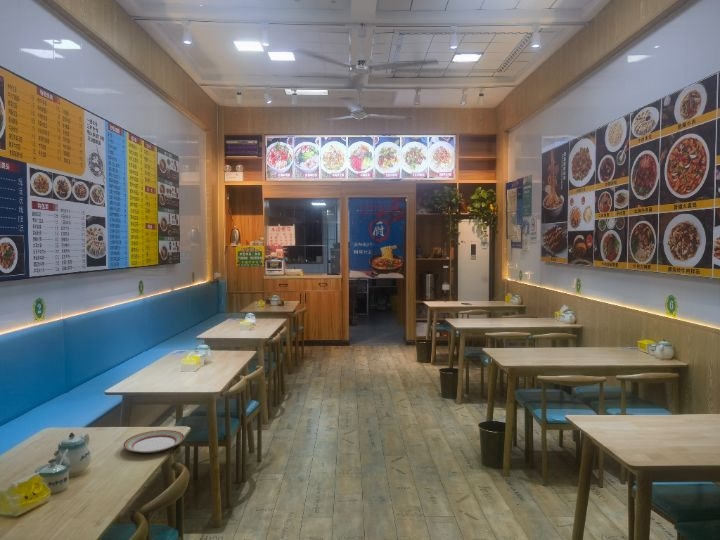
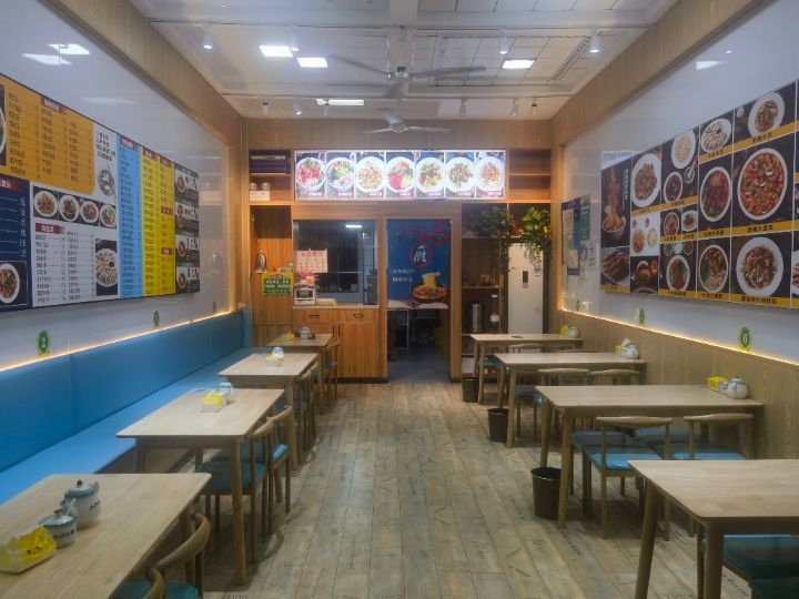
- plate [122,429,185,454]
